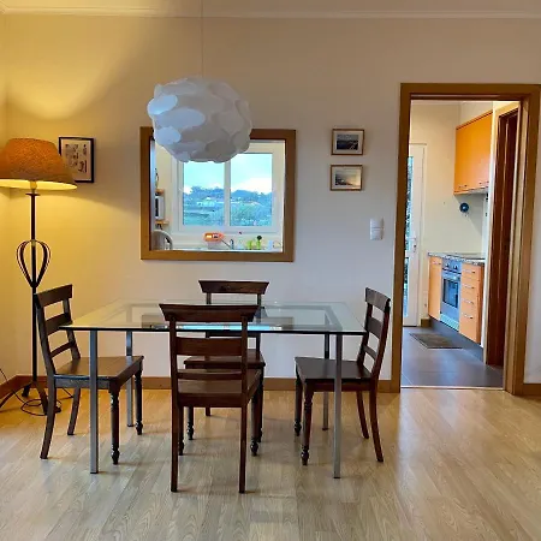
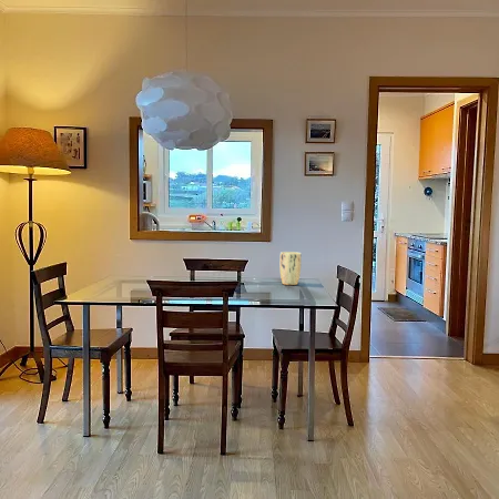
+ plant pot [279,251,303,286]
